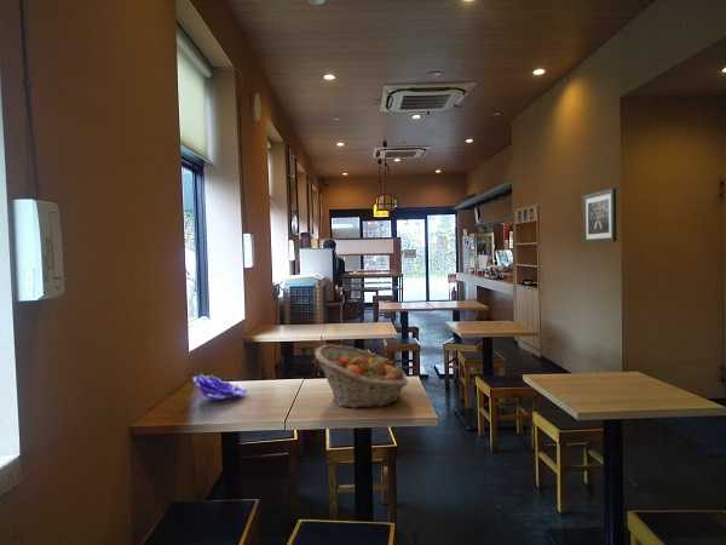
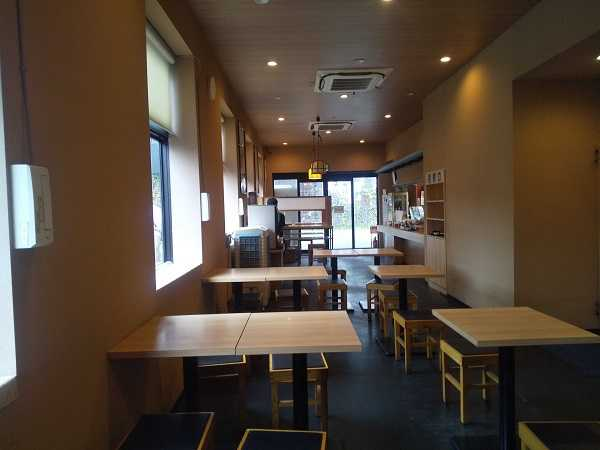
- decorative bowl [191,372,248,401]
- wall art [582,187,618,245]
- fruit basket [313,343,409,409]
